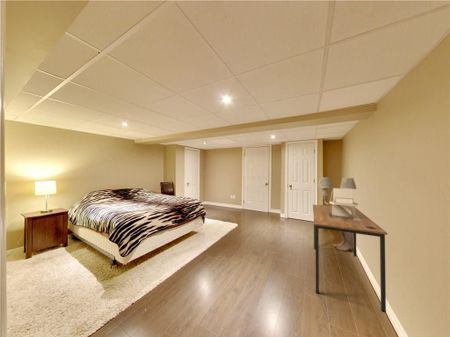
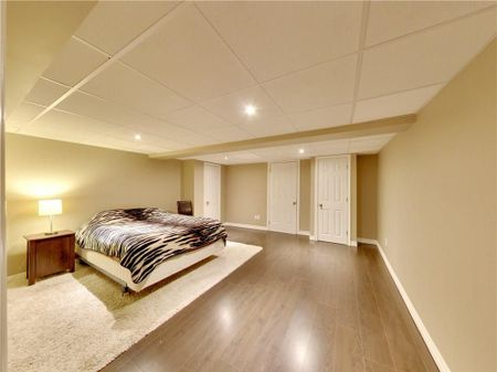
- letter holder [329,187,362,221]
- wall sconce [316,176,358,205]
- boots [332,231,354,252]
- desk [312,204,389,314]
